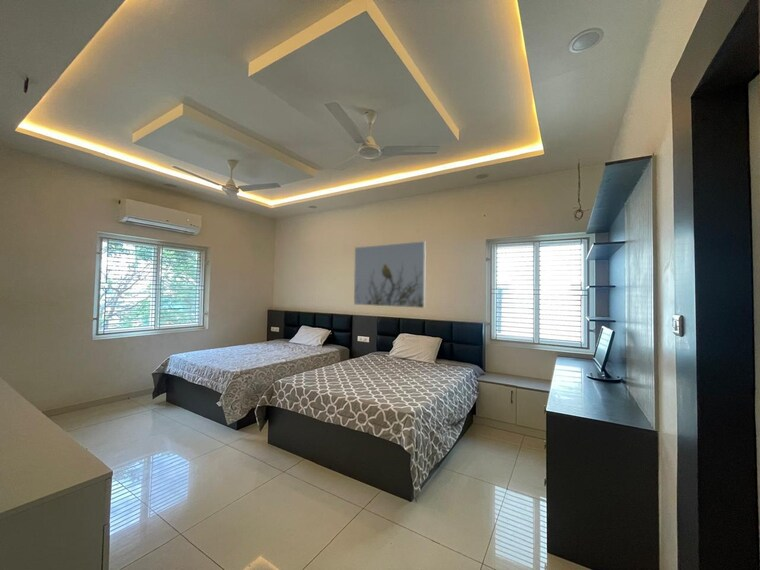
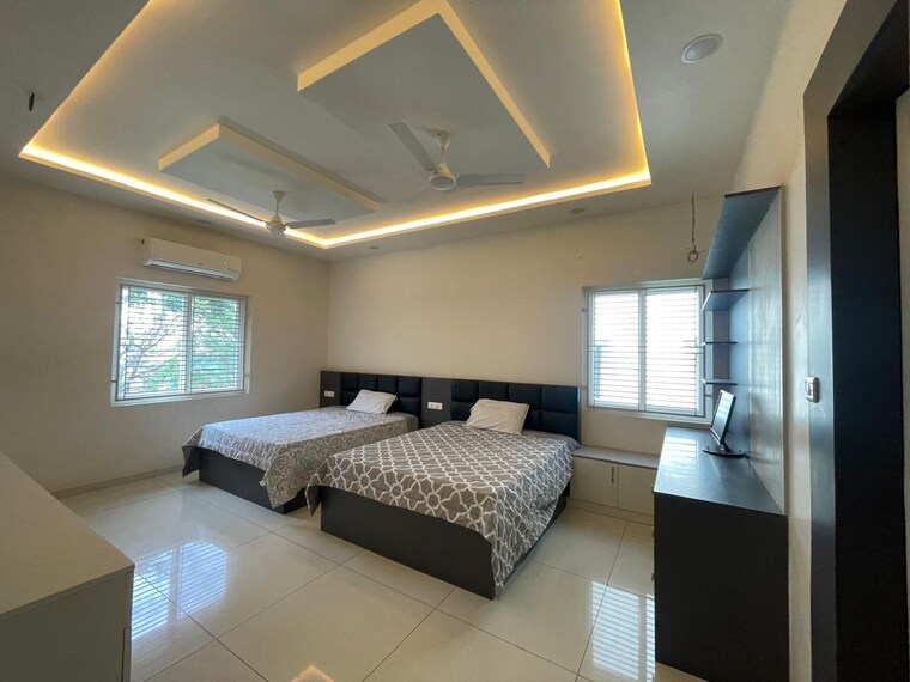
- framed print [353,240,427,309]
